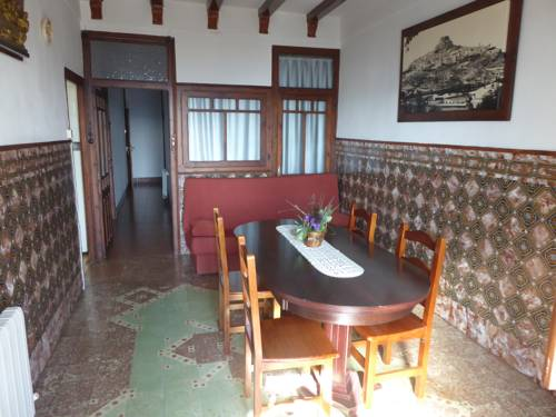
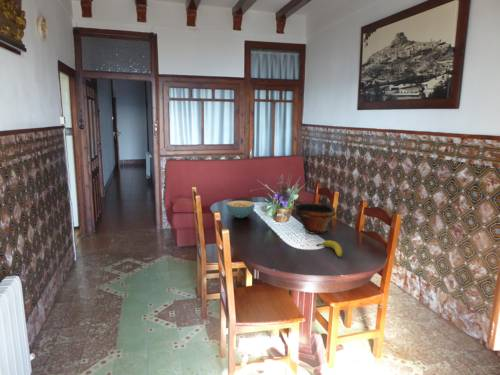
+ cereal bowl [225,200,256,219]
+ bowl [293,202,337,235]
+ fruit [315,239,343,258]
